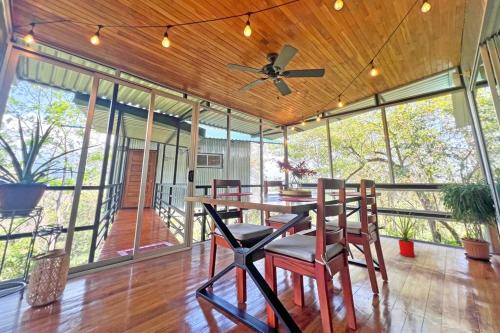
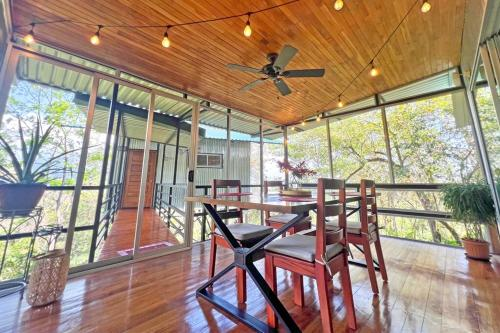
- house plant [385,210,425,258]
